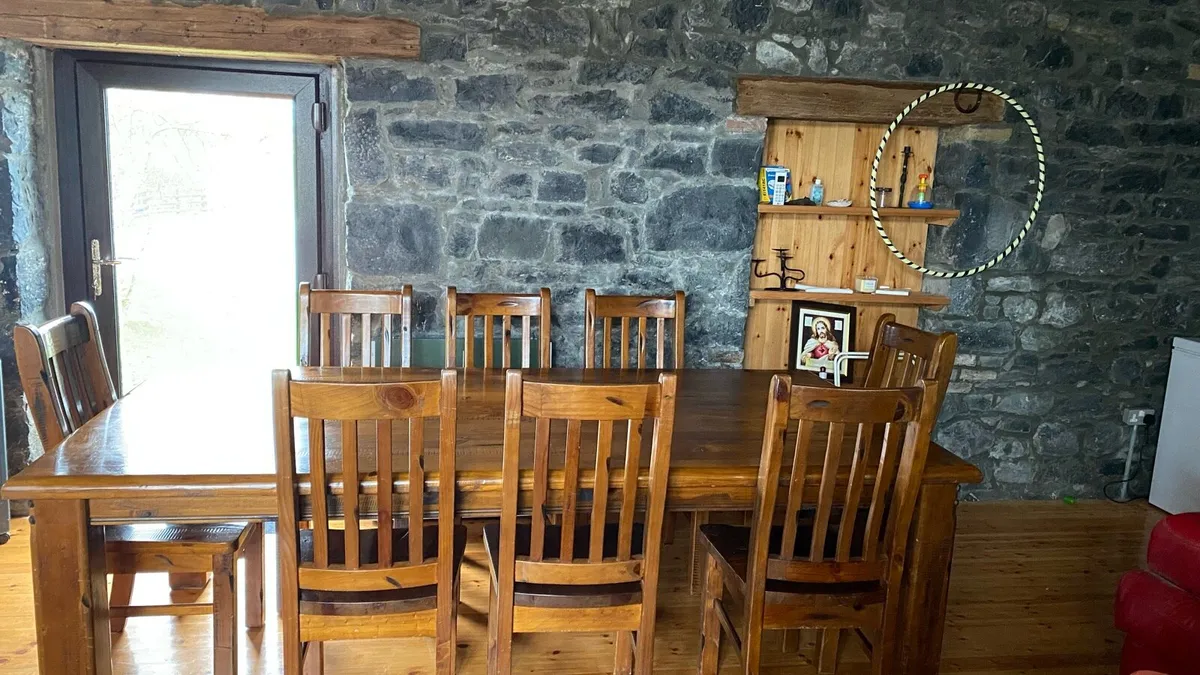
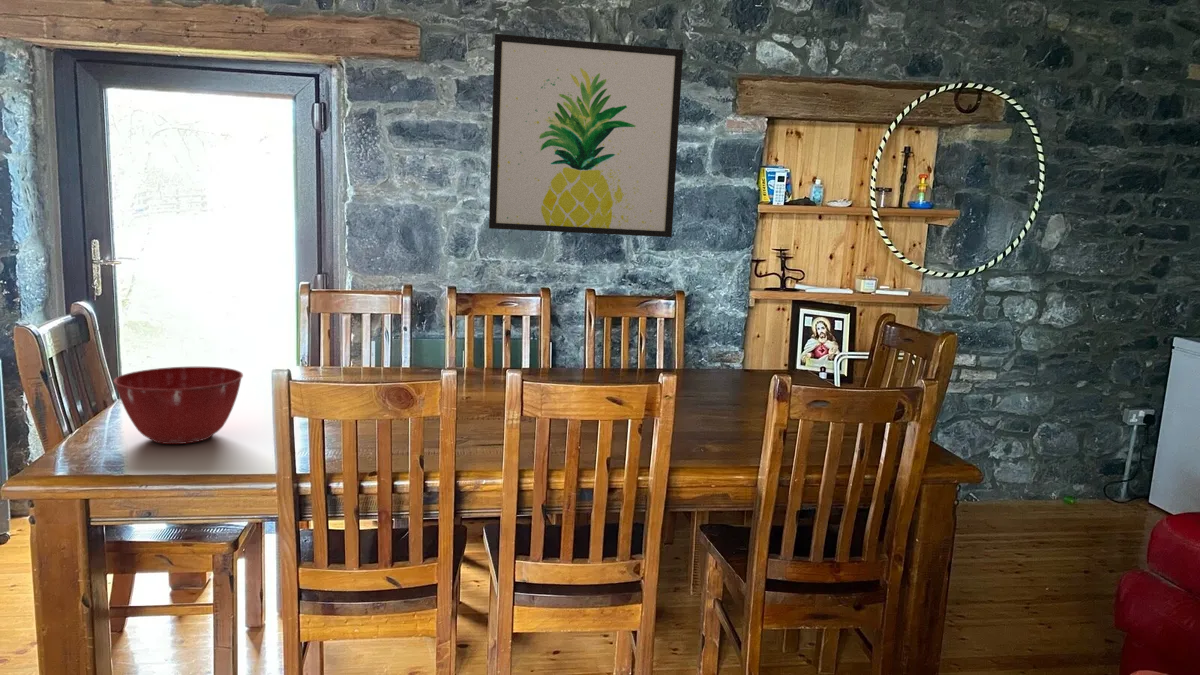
+ wall art [488,33,684,238]
+ mixing bowl [113,366,244,445]
